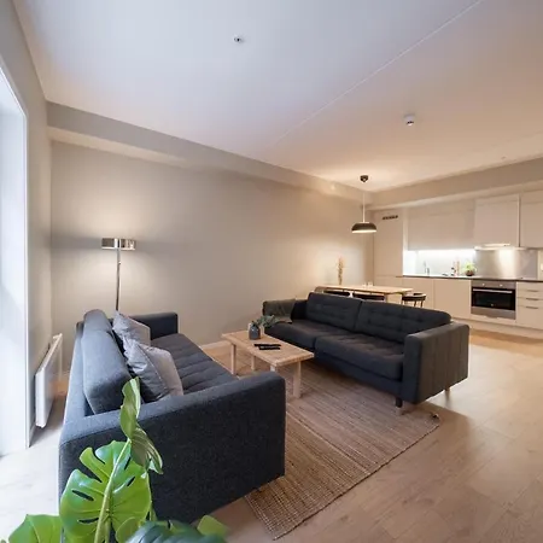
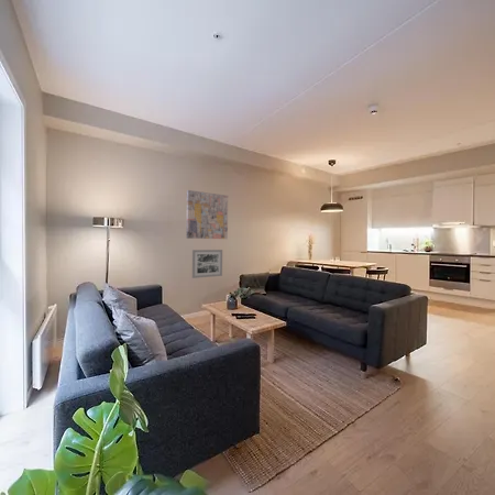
+ wall art [191,249,223,279]
+ wall art [186,189,229,240]
